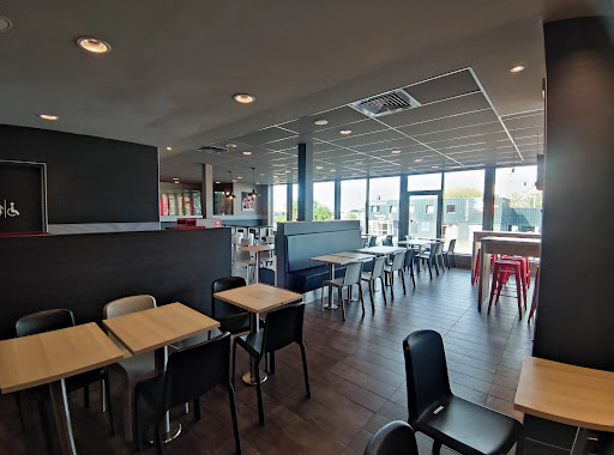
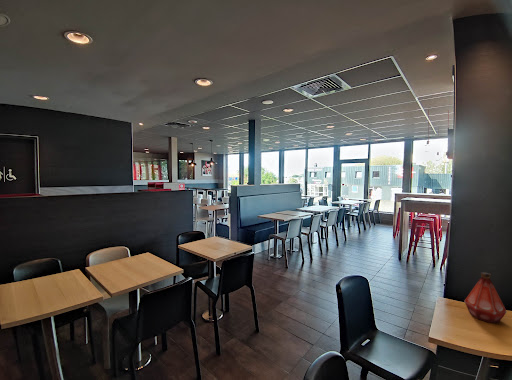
+ bottle [463,272,508,324]
